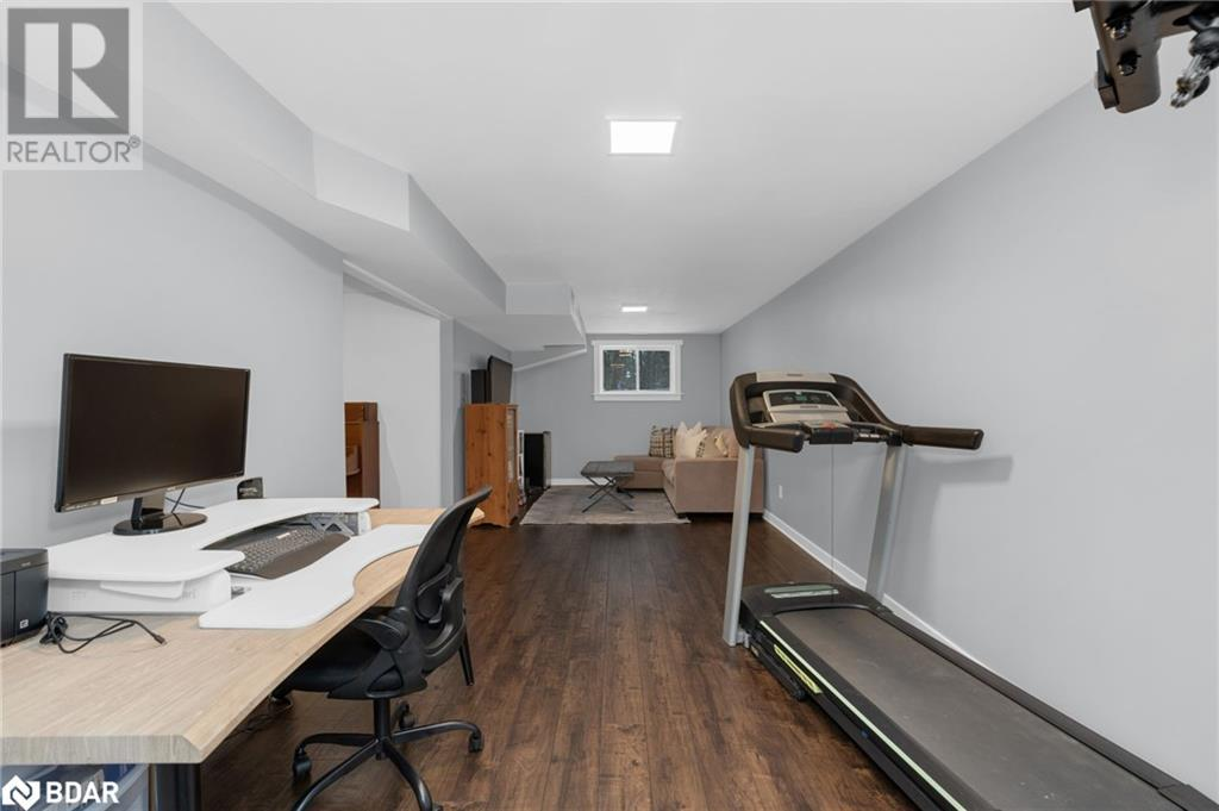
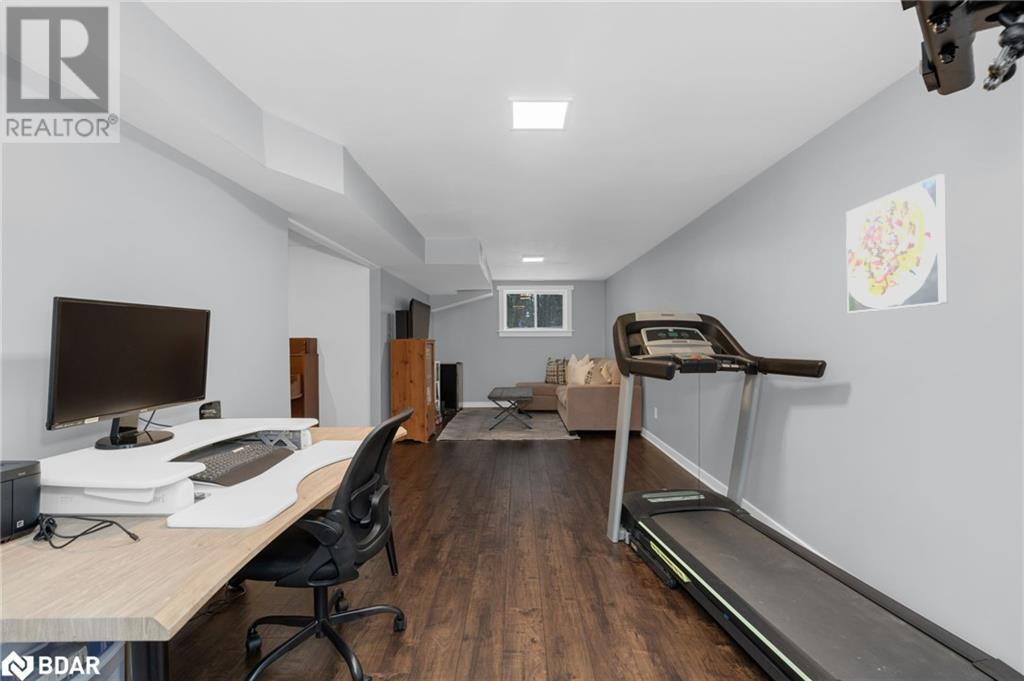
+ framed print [845,174,949,314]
